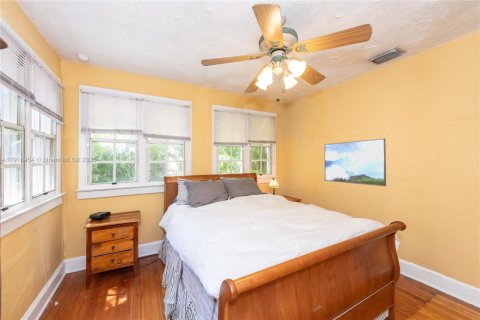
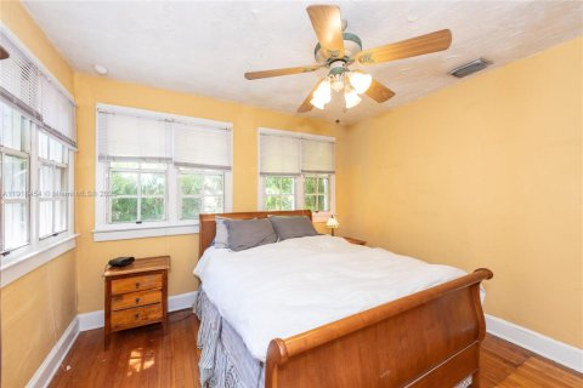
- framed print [323,138,387,187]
